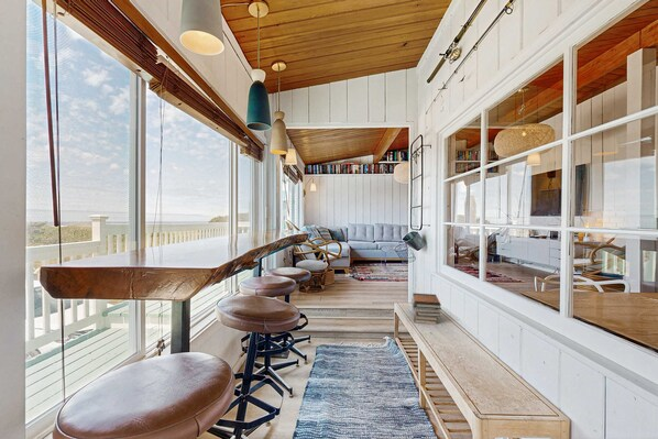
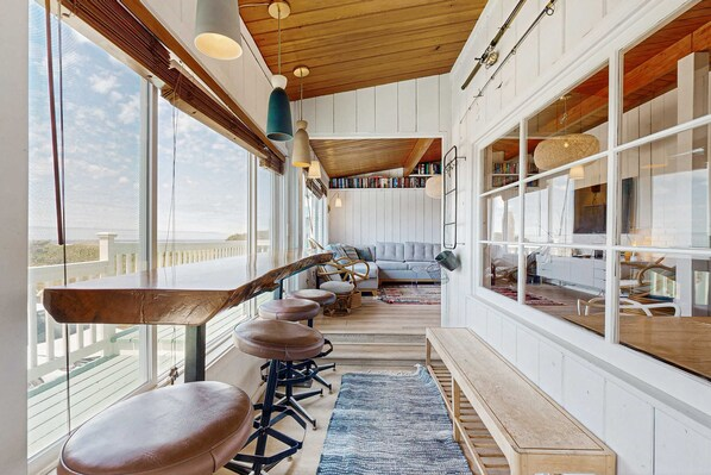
- book stack [410,293,442,326]
